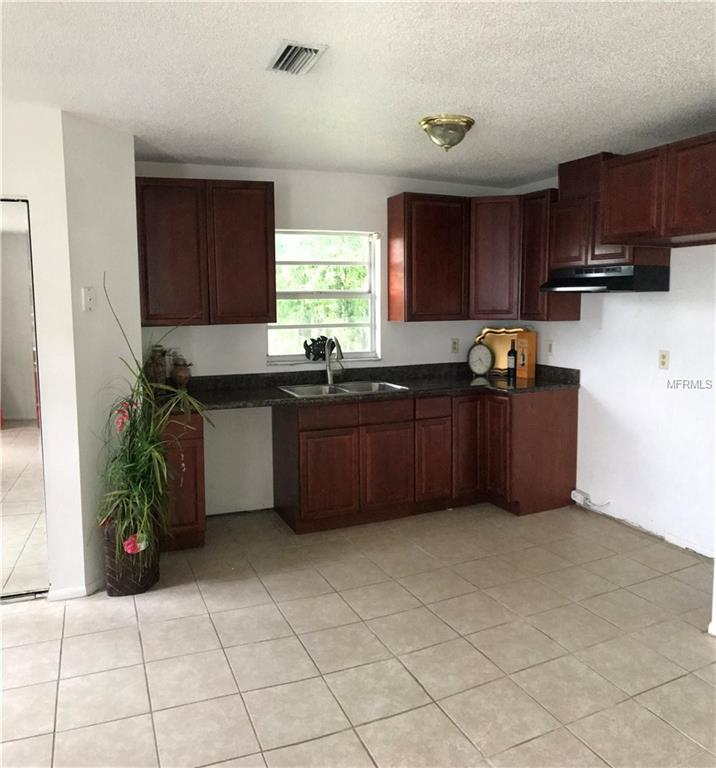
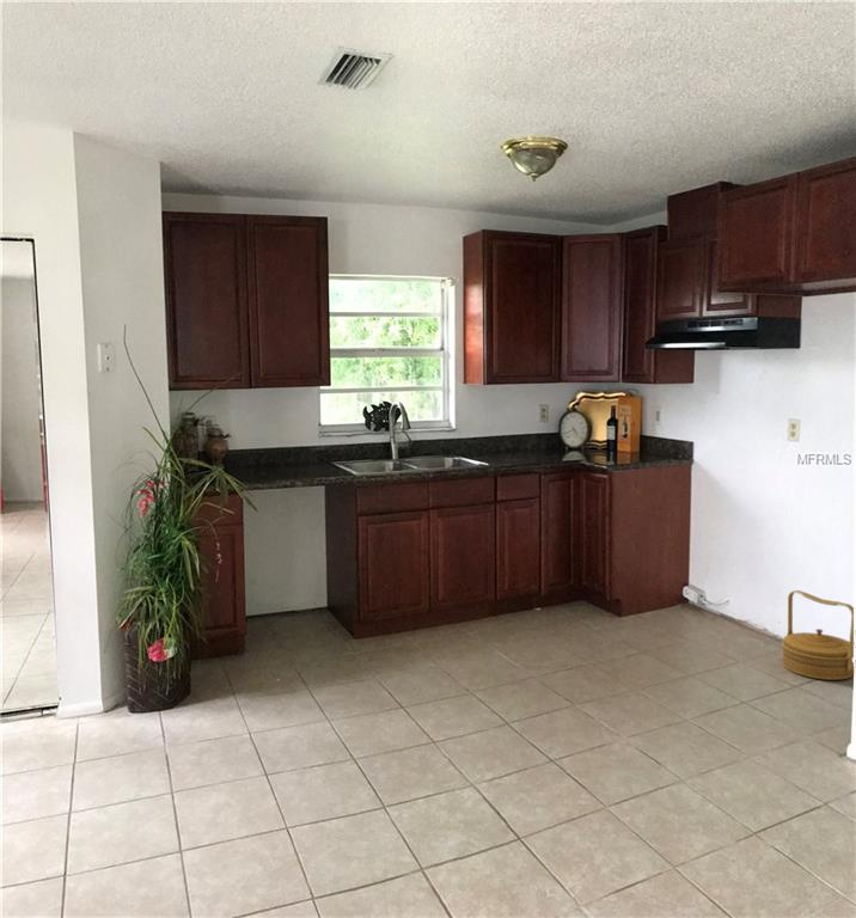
+ basket [781,589,855,681]
